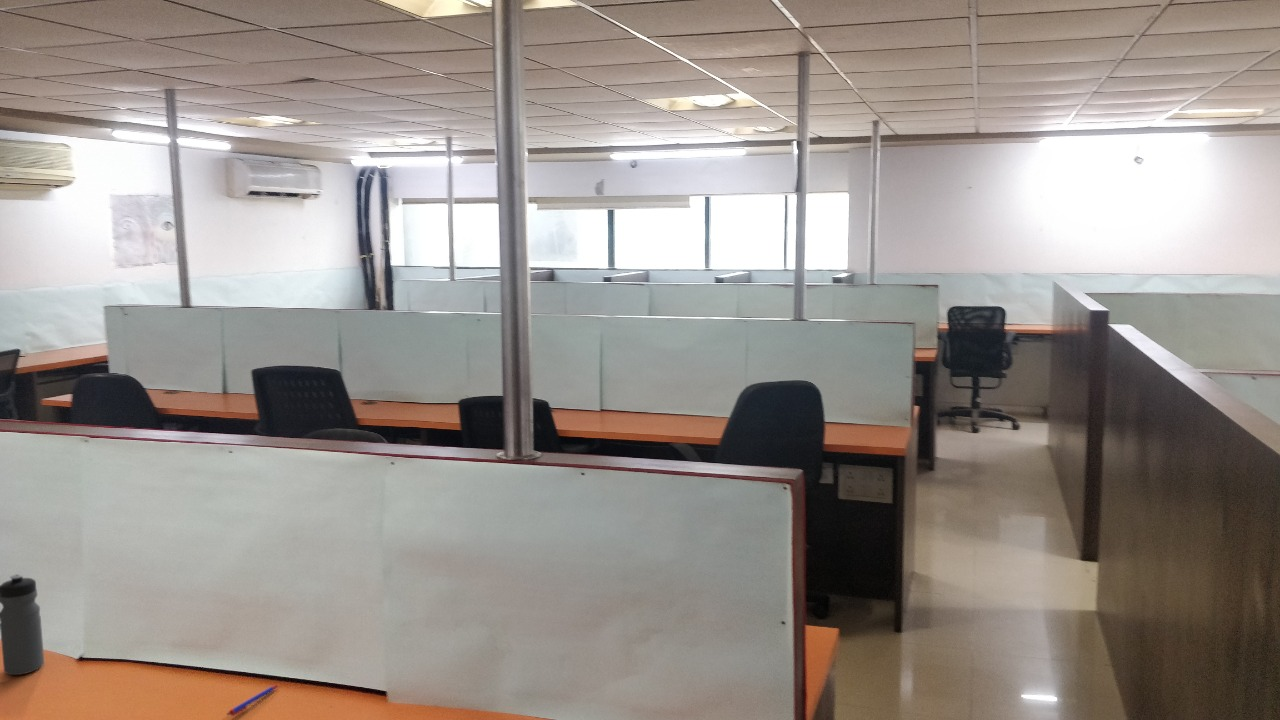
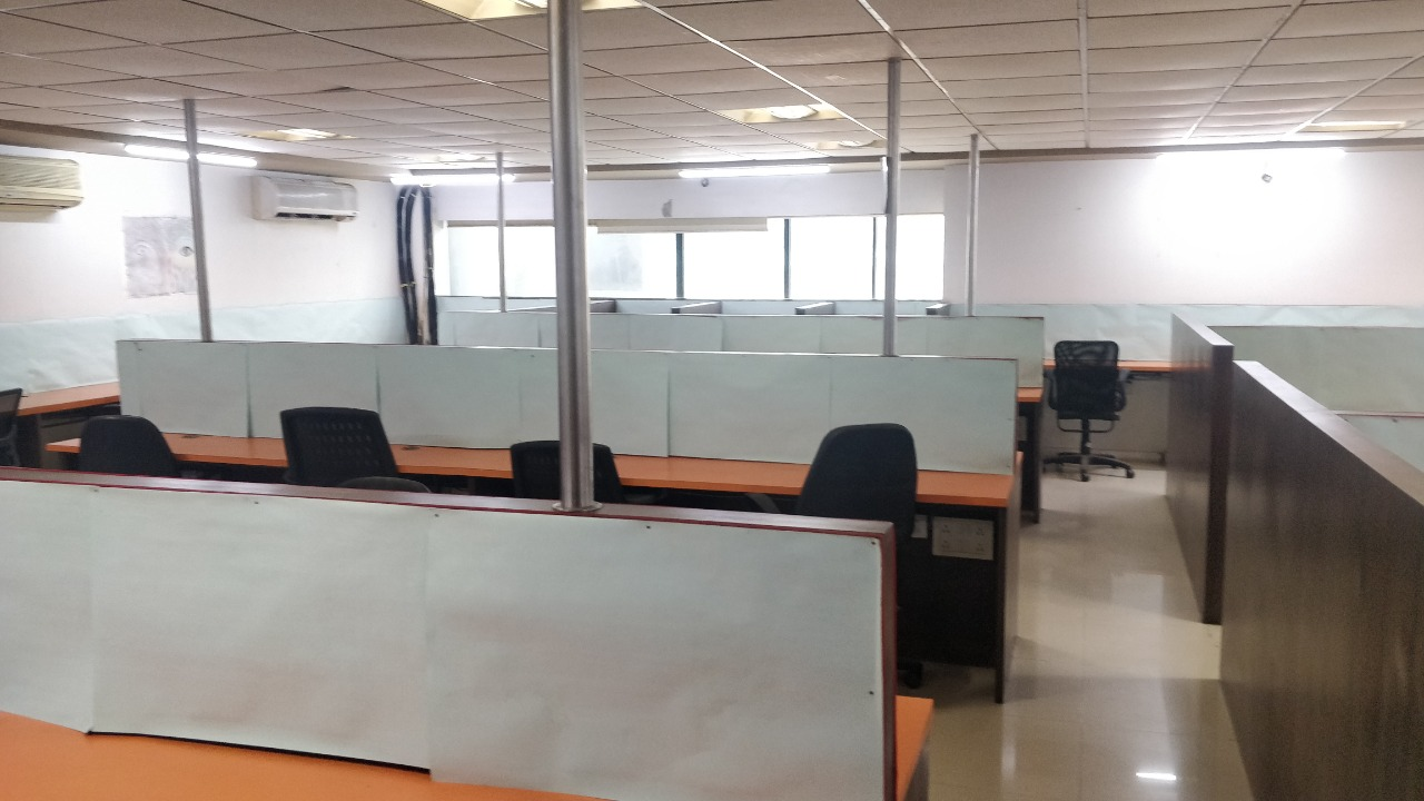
- pen [226,684,280,717]
- water bottle [0,573,45,676]
